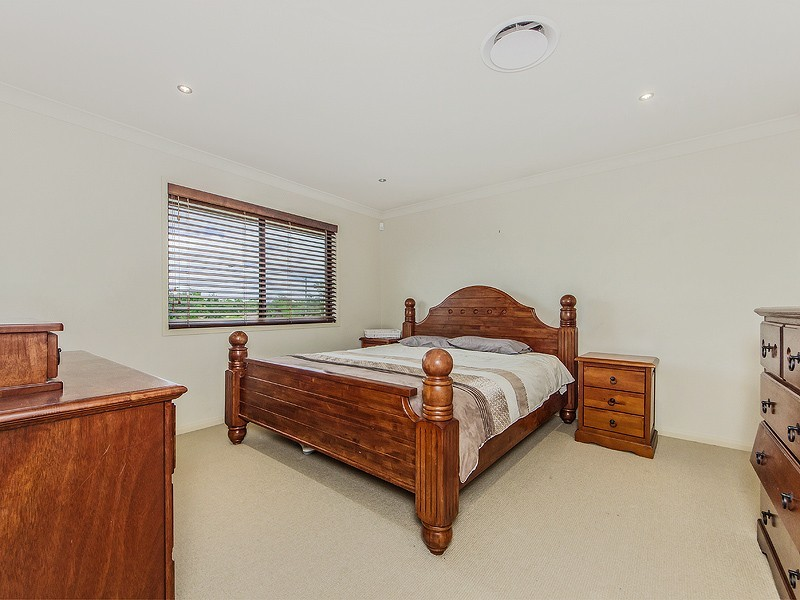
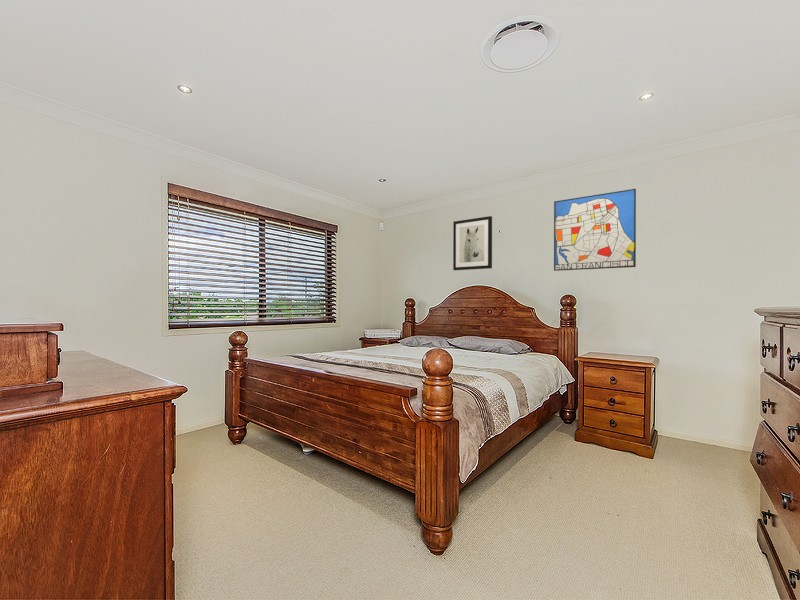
+ wall art [452,215,493,271]
+ wall art [553,188,637,272]
